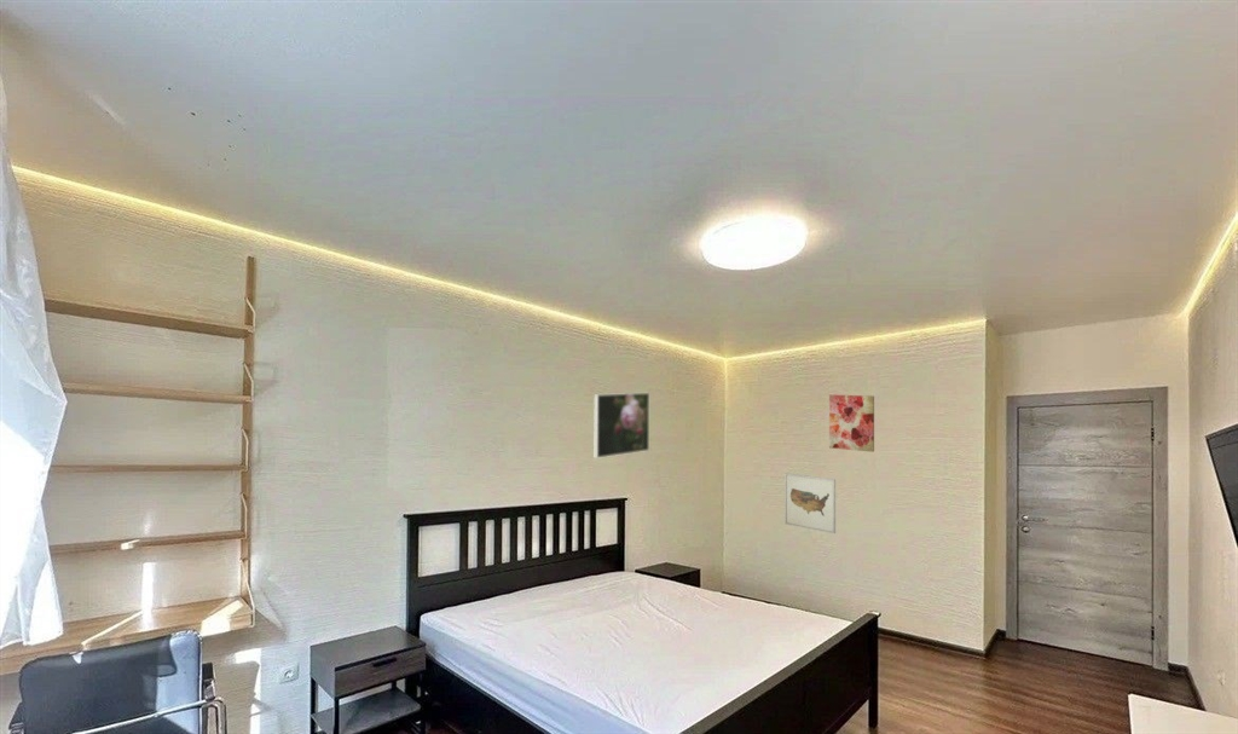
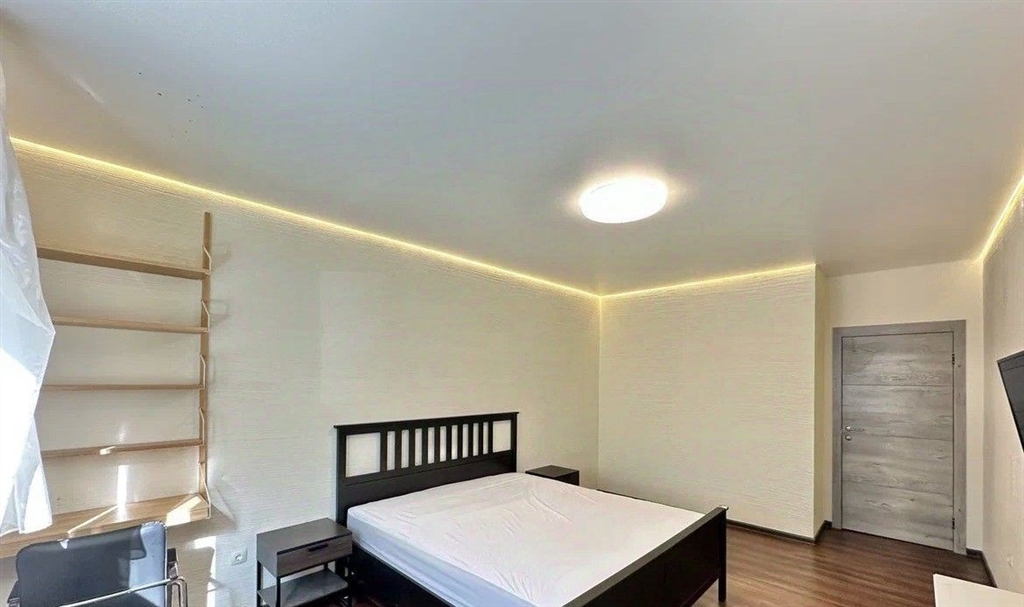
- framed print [594,392,650,460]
- wall art [783,473,837,534]
- wall art [828,394,875,453]
